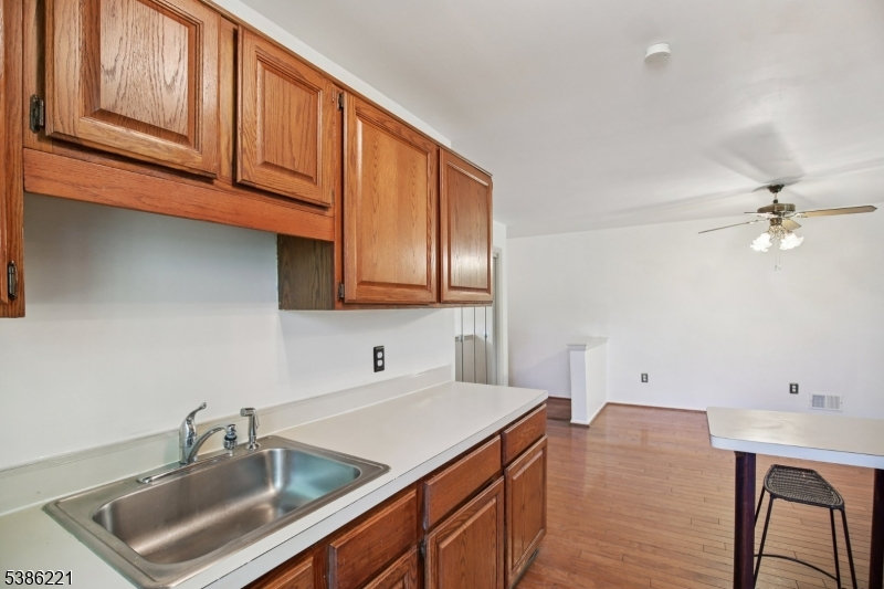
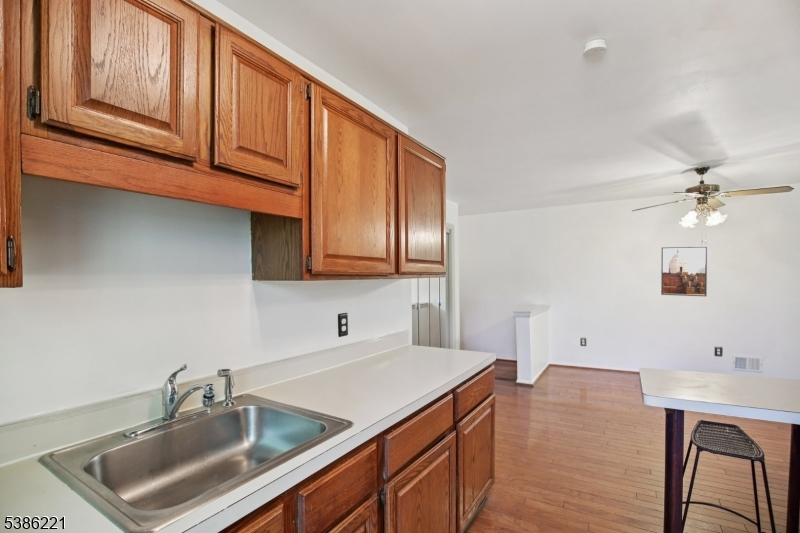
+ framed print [660,246,708,297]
